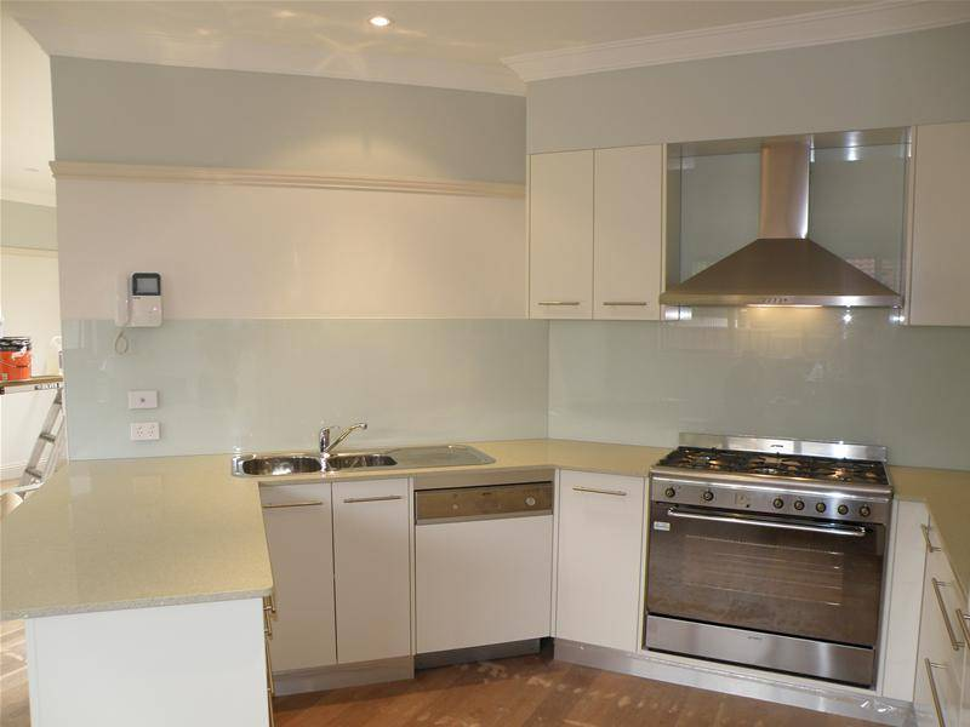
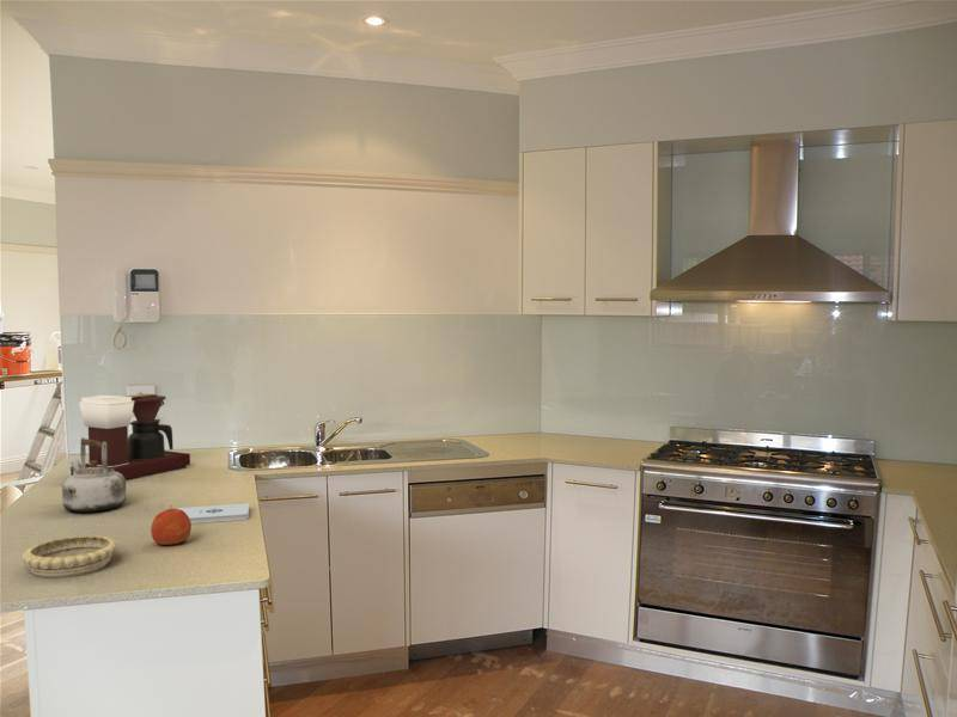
+ apple [150,504,193,546]
+ decorative bowl [20,534,118,578]
+ coffee maker [69,393,191,480]
+ kettle [61,436,127,514]
+ notepad [176,502,251,525]
